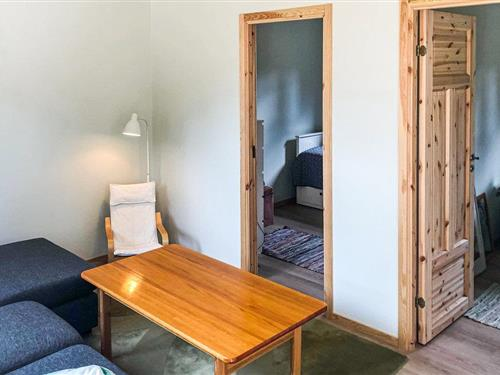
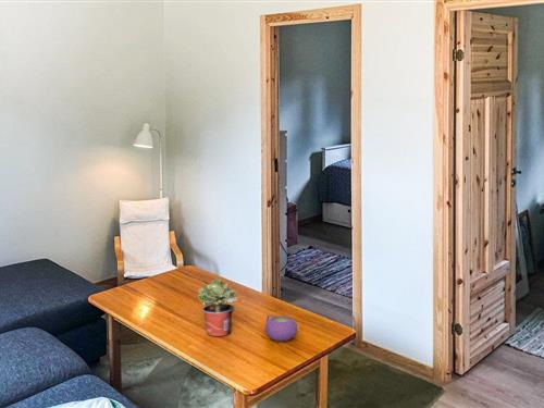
+ teapot [264,314,300,343]
+ potted plant [197,279,239,337]
